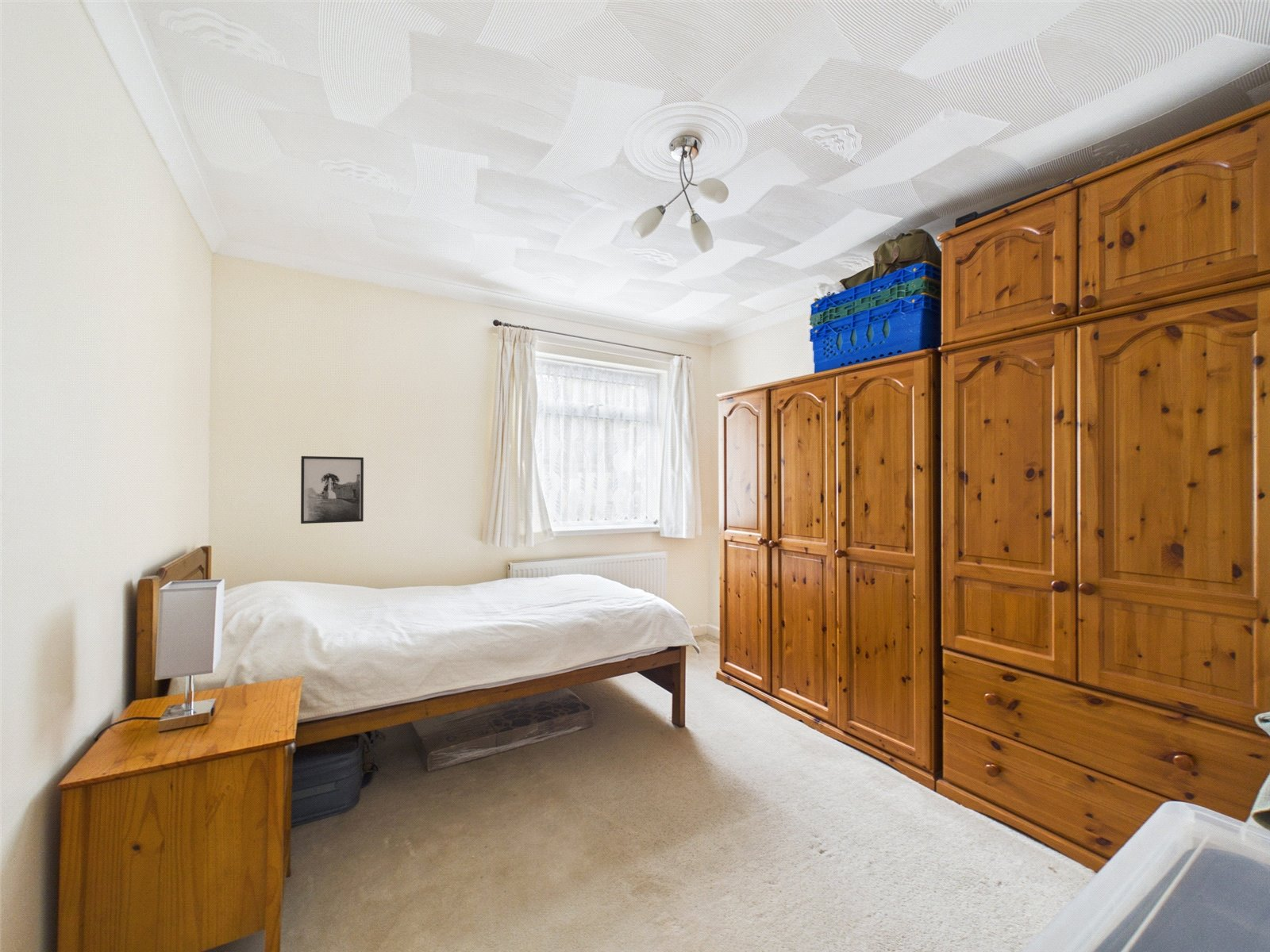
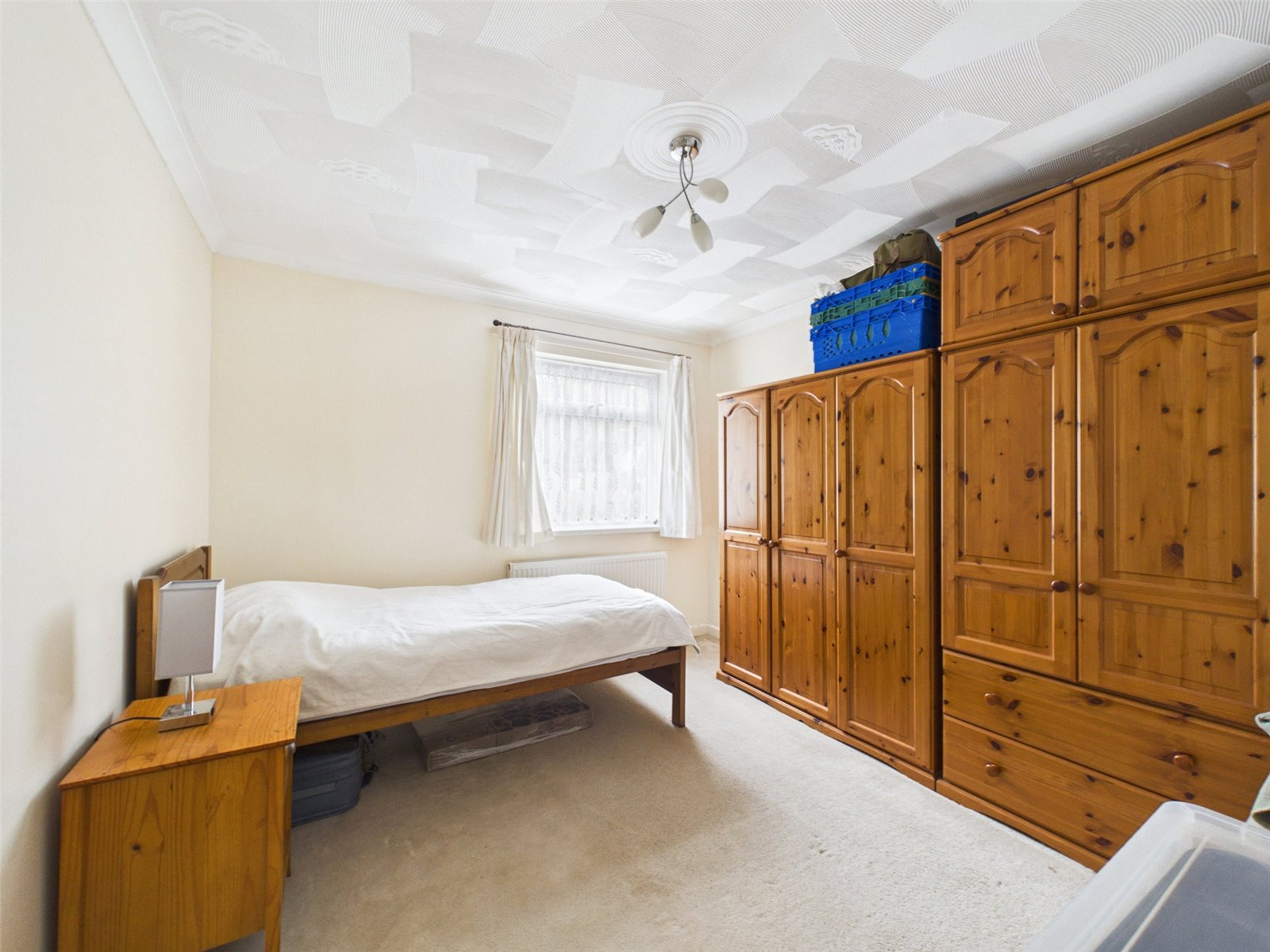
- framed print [300,455,364,524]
